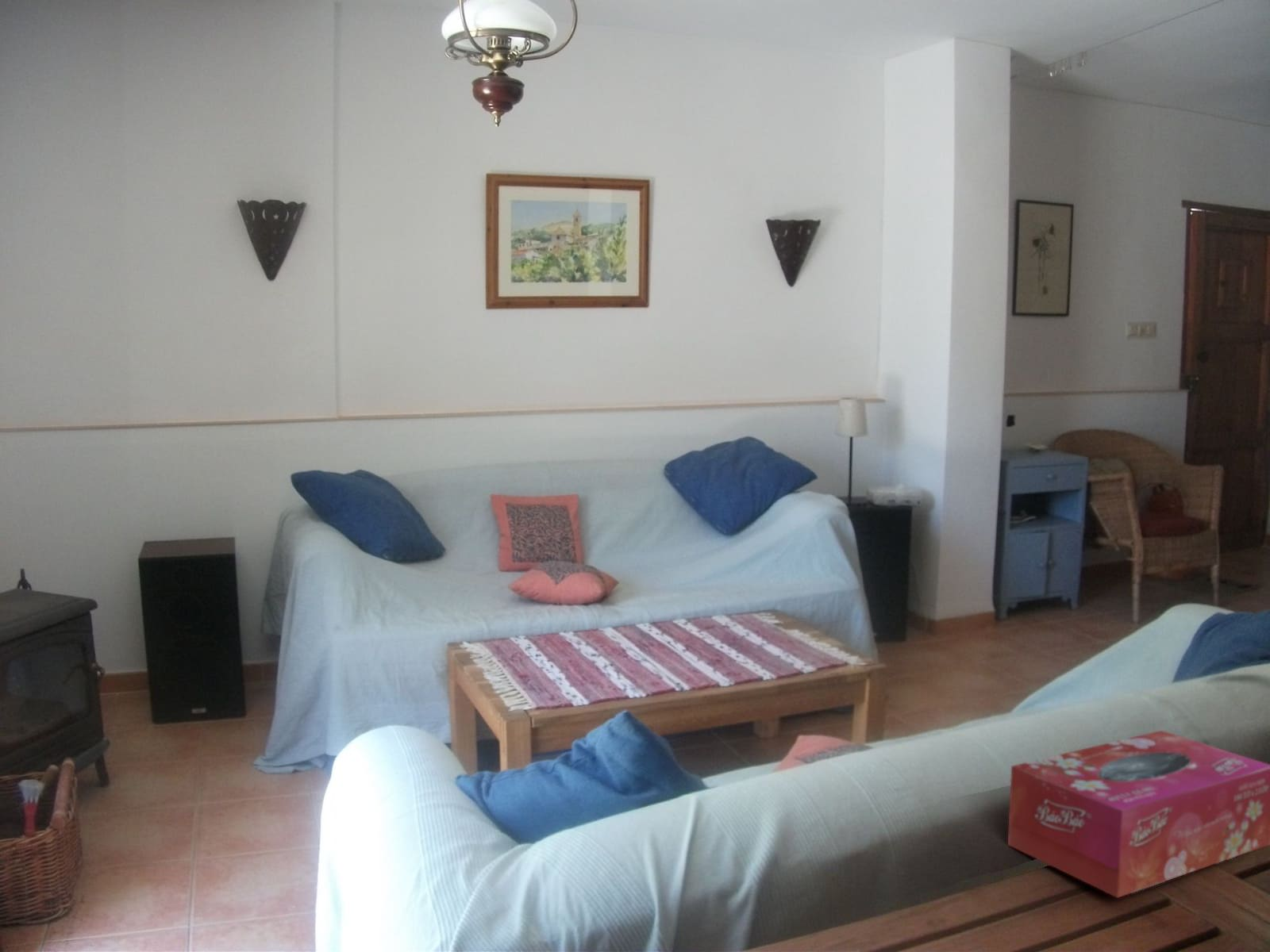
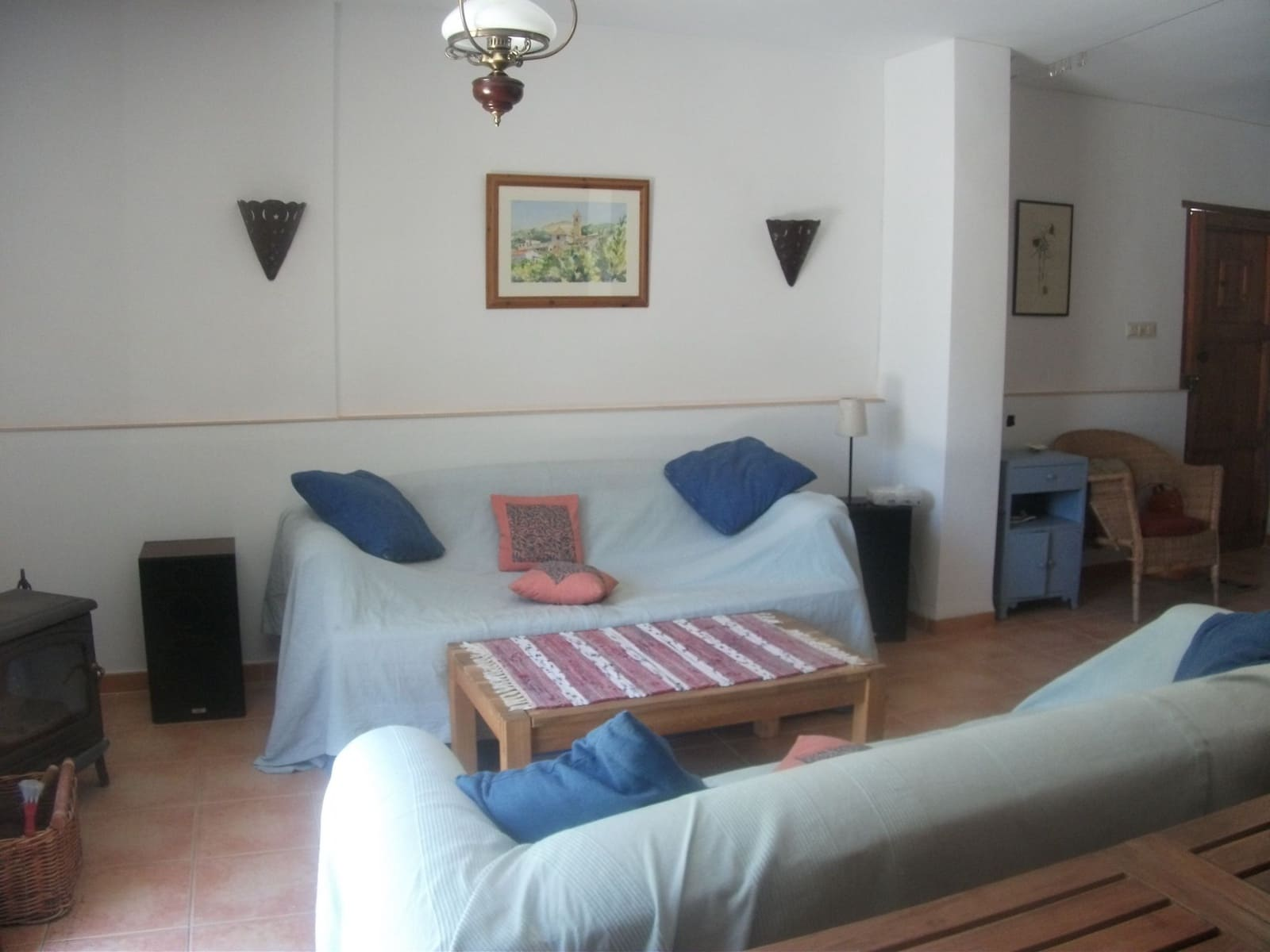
- tissue box [1007,730,1270,899]
